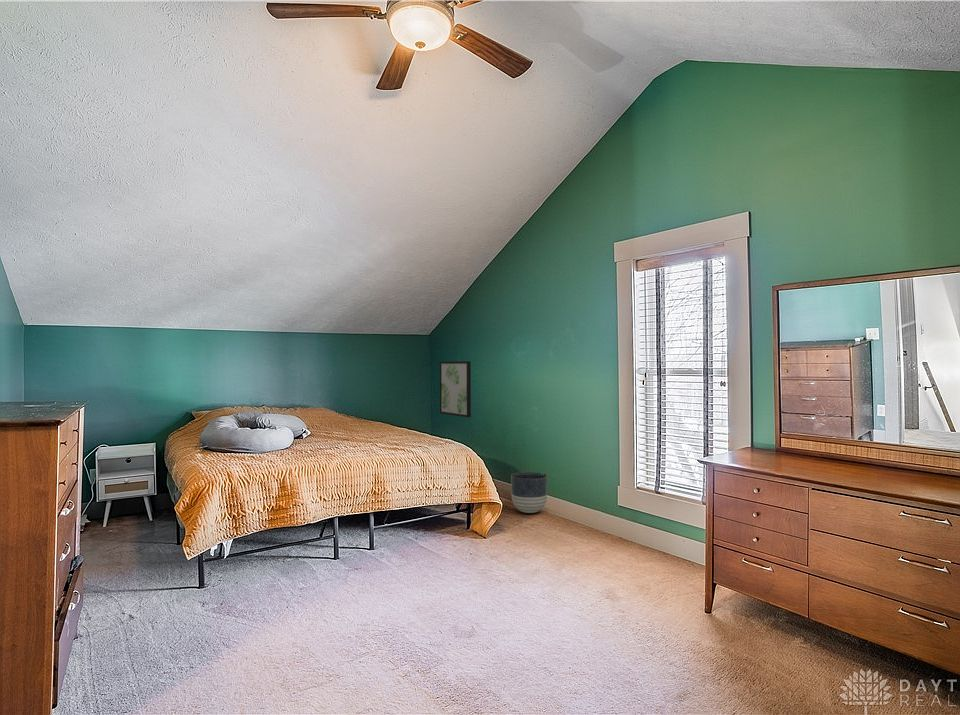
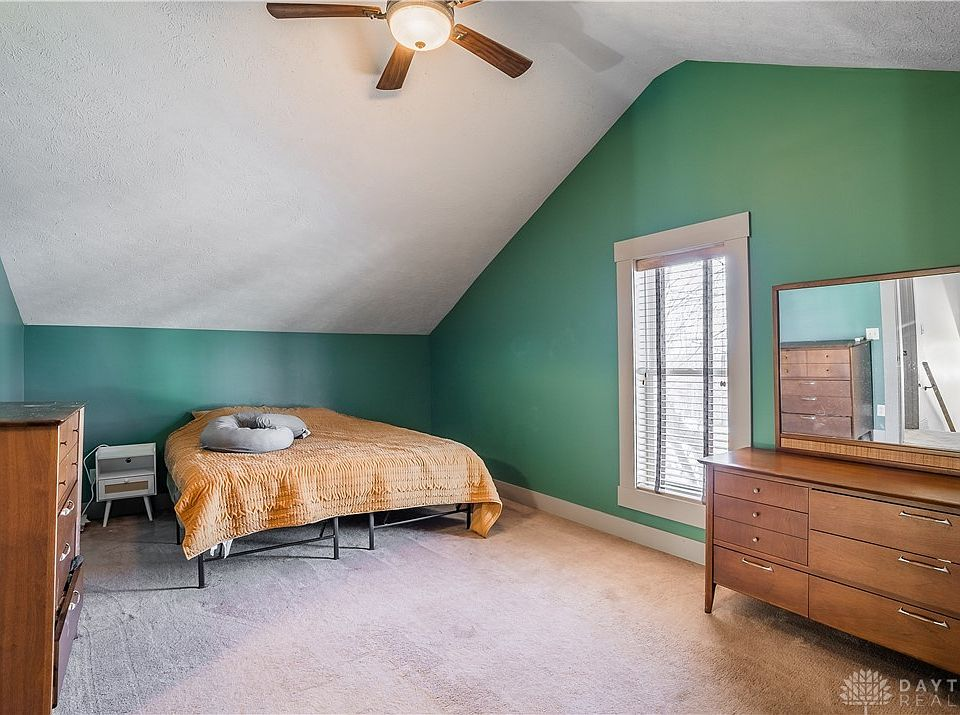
- planter [510,471,548,514]
- wall art [439,360,472,418]
